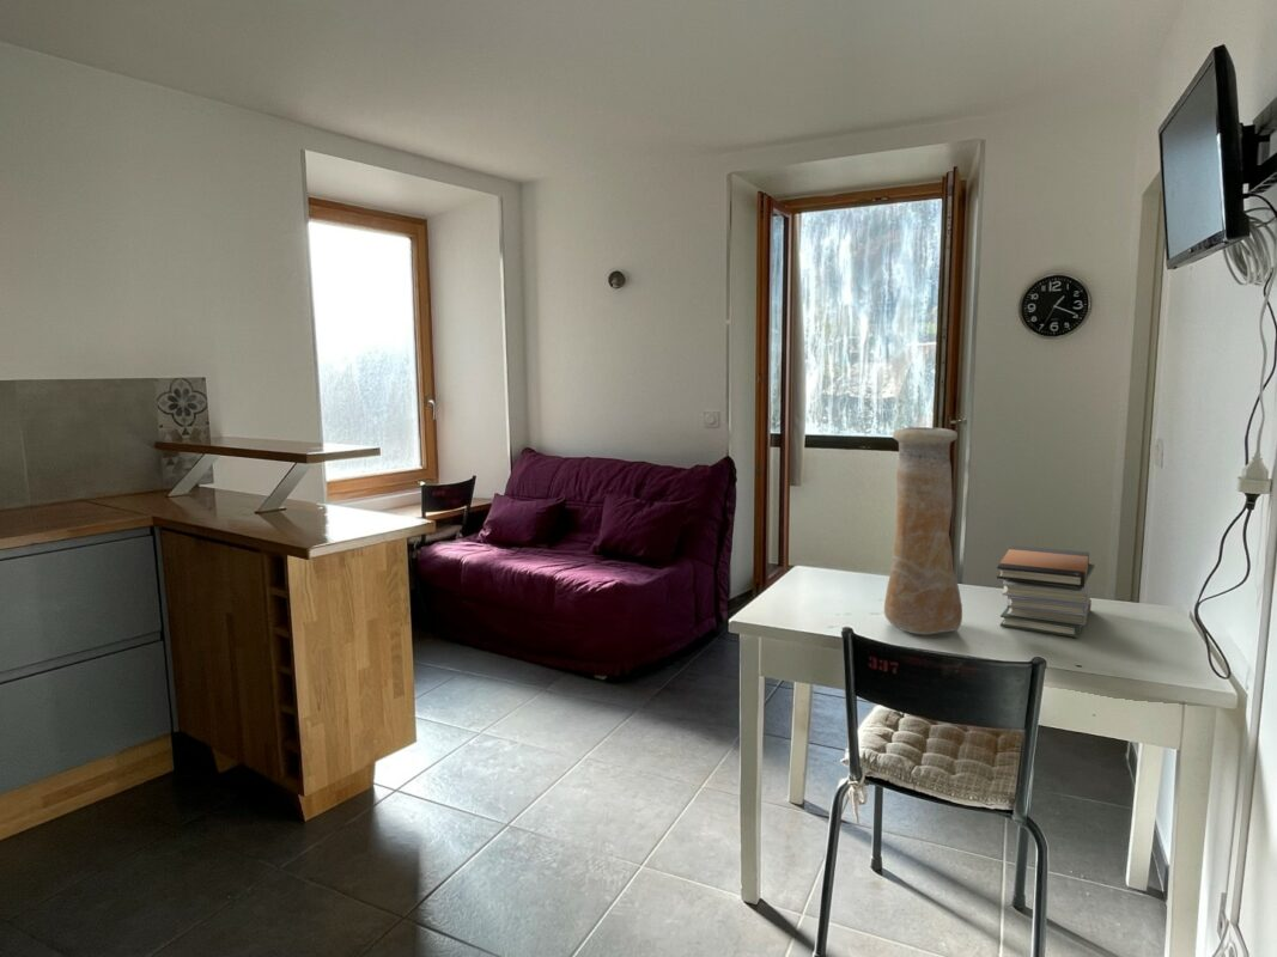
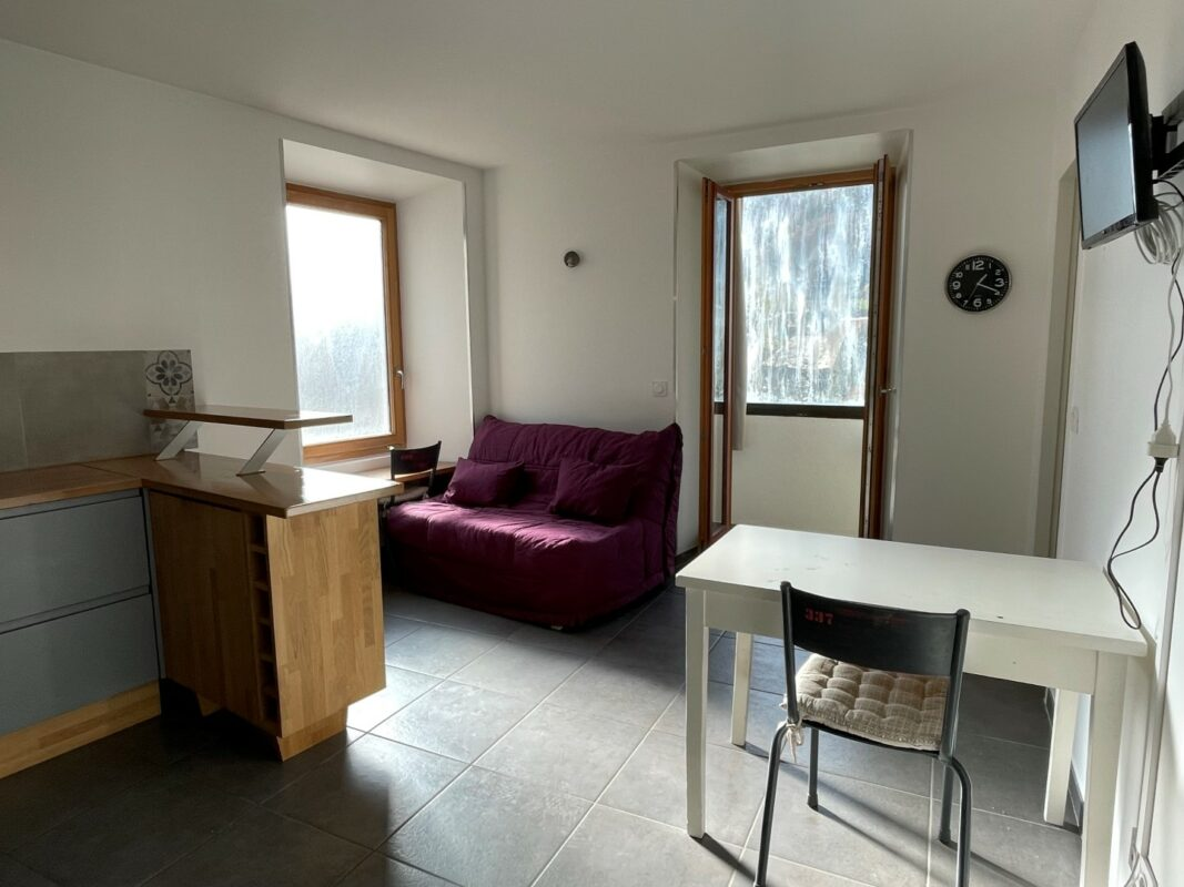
- vase [883,426,963,635]
- book stack [996,544,1095,639]
